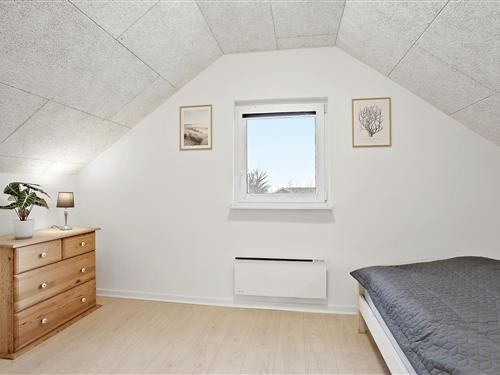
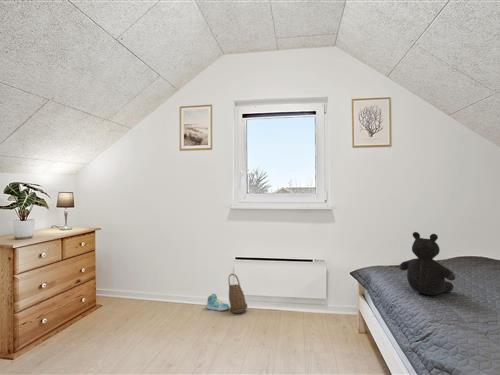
+ basket [227,273,248,314]
+ sneaker [206,292,230,312]
+ teddy bear [398,231,456,296]
